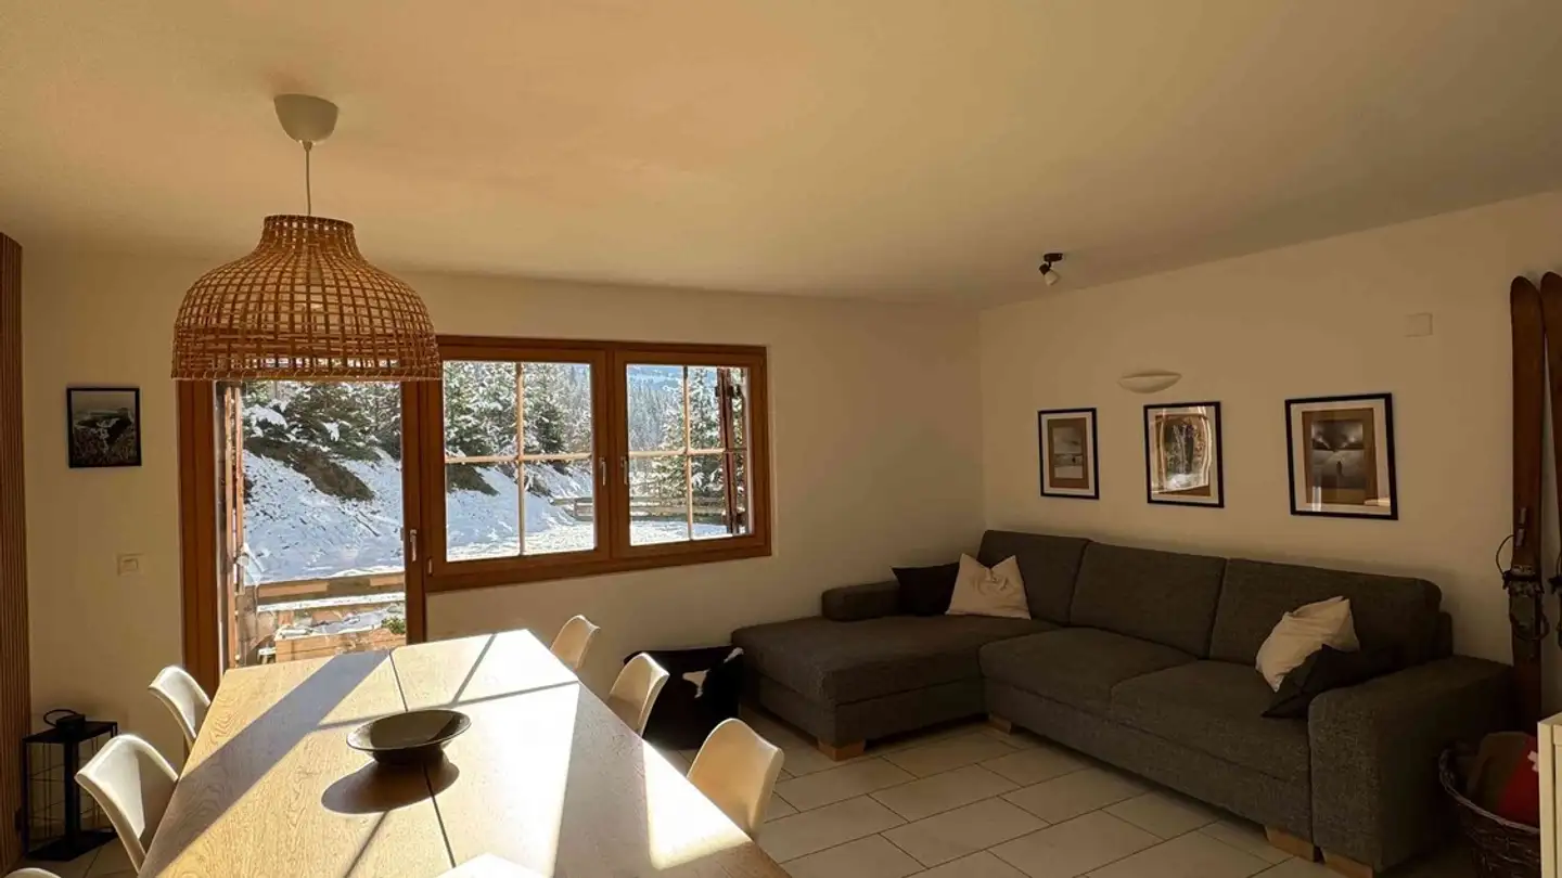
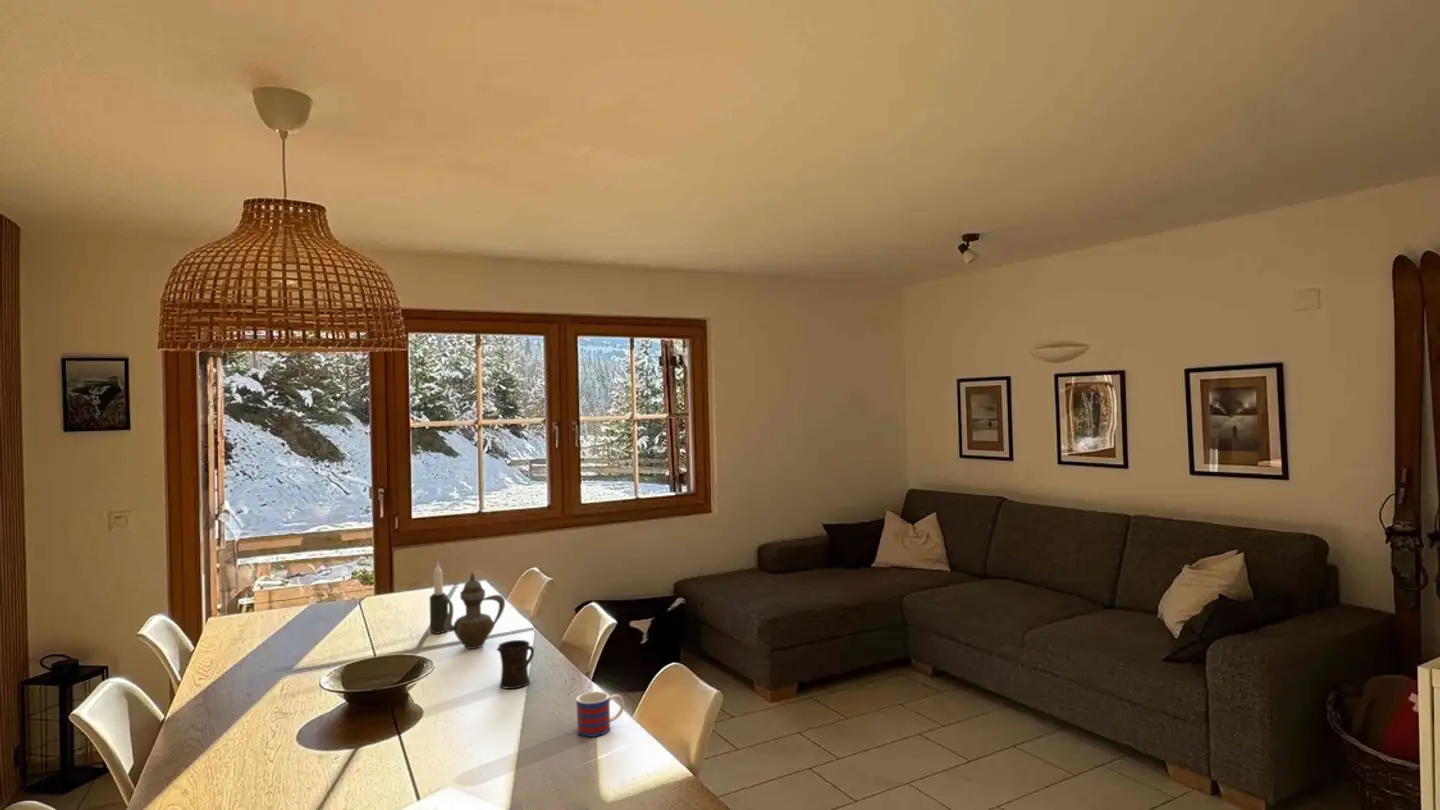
+ mug [495,639,535,690]
+ teapot [442,571,506,650]
+ candle [429,561,449,635]
+ mug [575,691,625,738]
